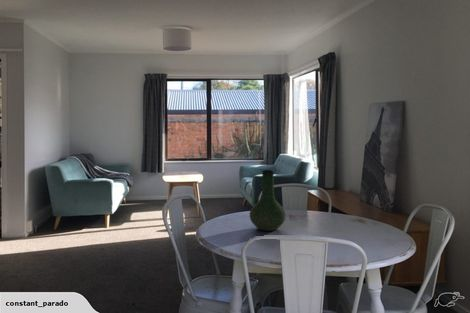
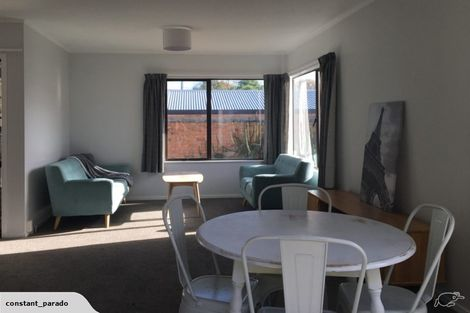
- vase [249,169,287,232]
